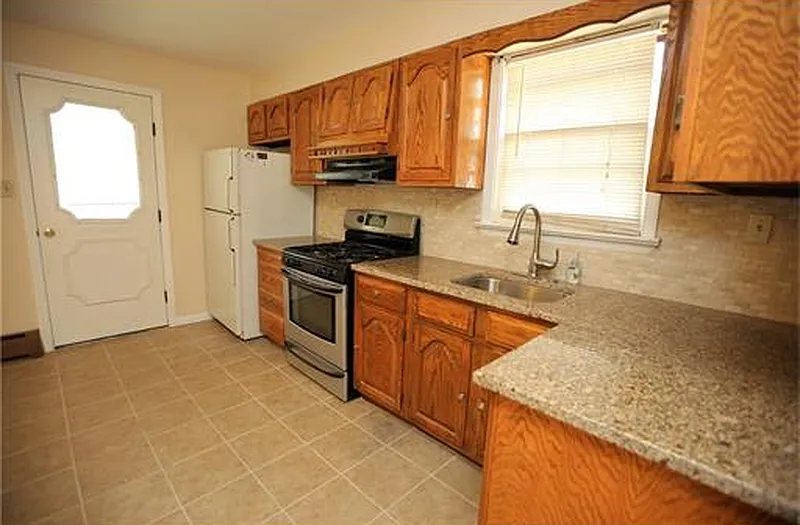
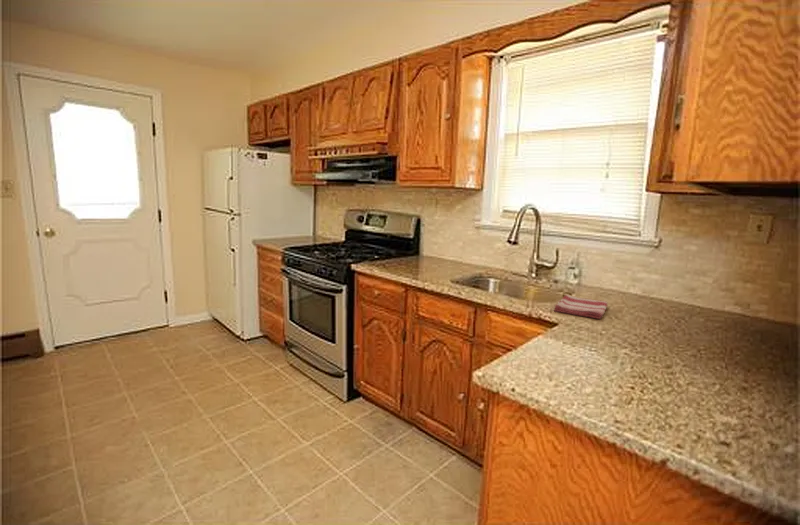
+ dish towel [553,294,609,320]
